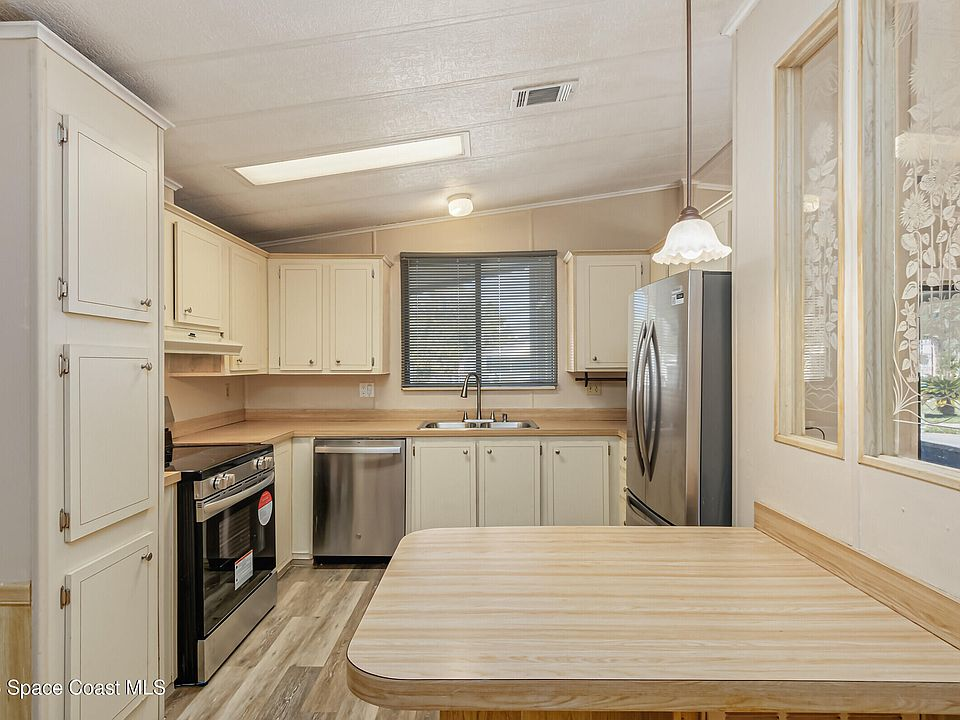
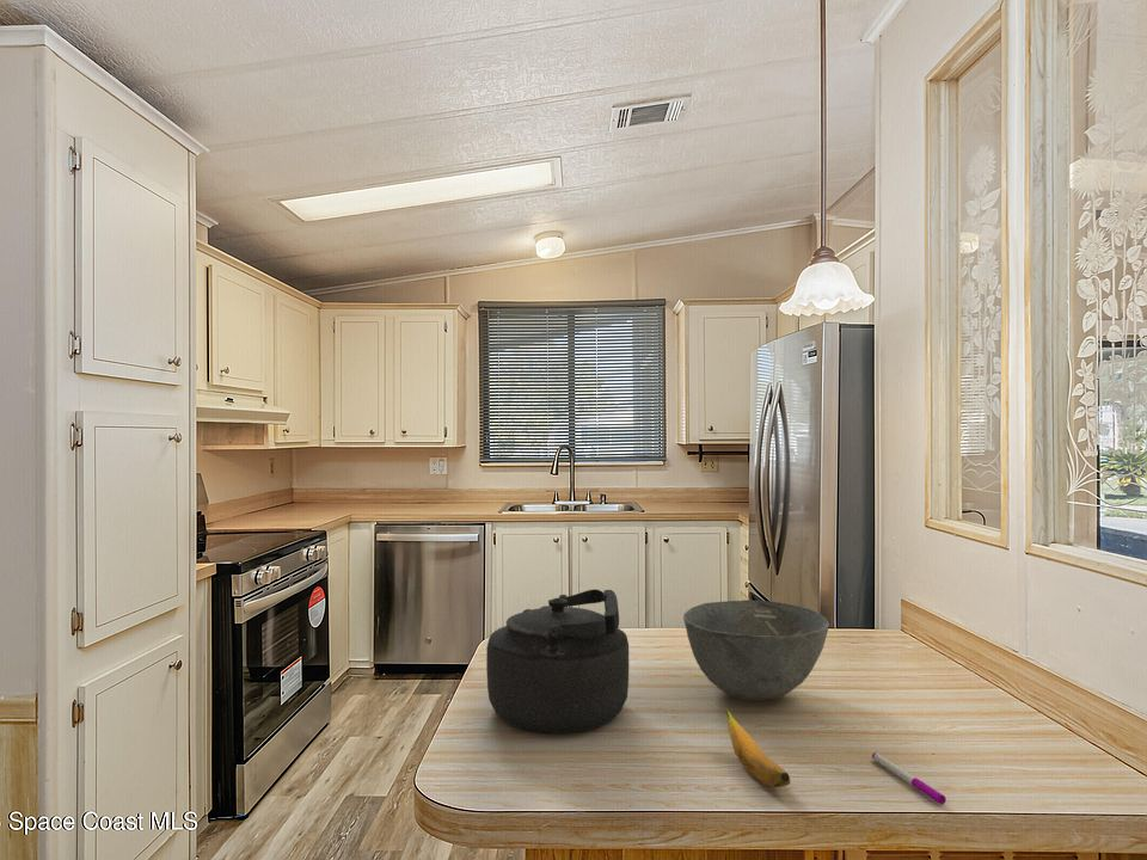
+ pen [871,751,947,805]
+ bowl [682,598,830,701]
+ kettle [485,588,630,735]
+ banana [725,707,791,788]
